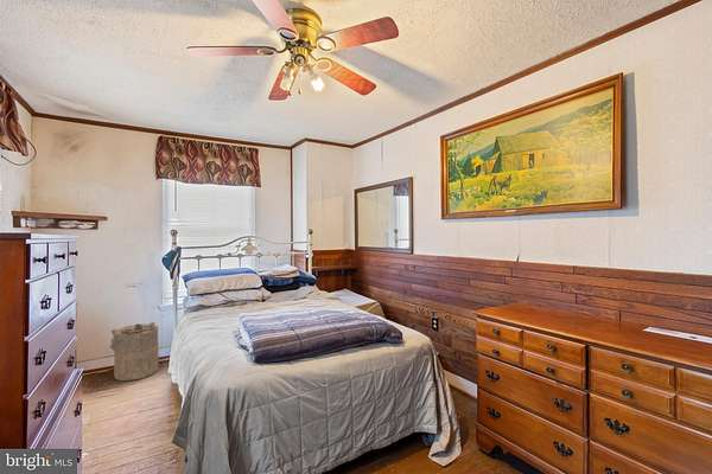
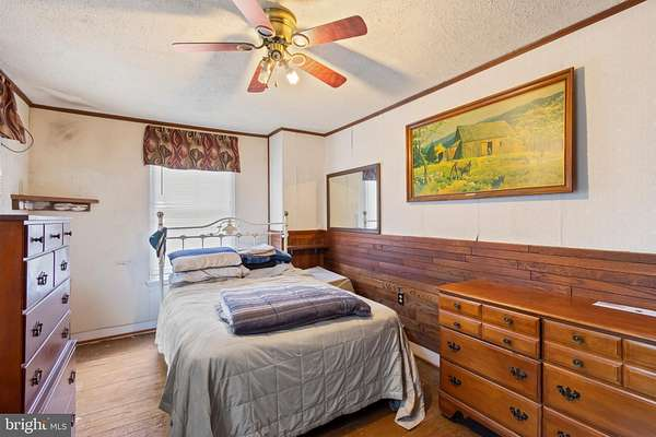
- laundry hamper [108,321,160,382]
